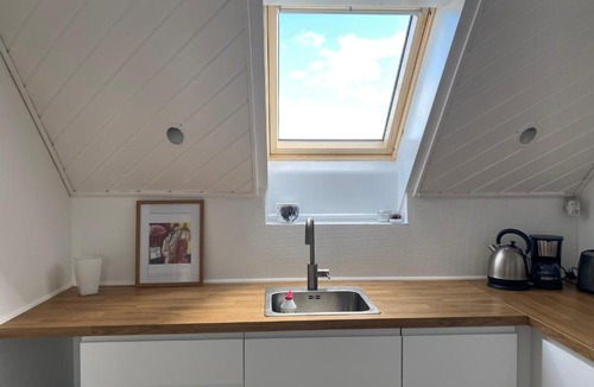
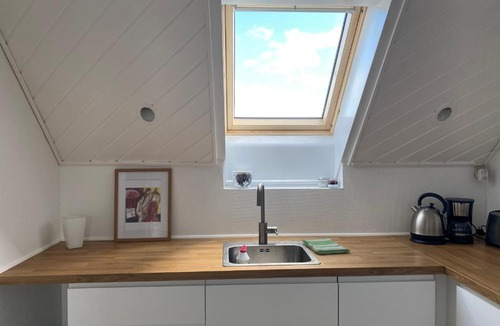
+ dish towel [302,237,351,255]
